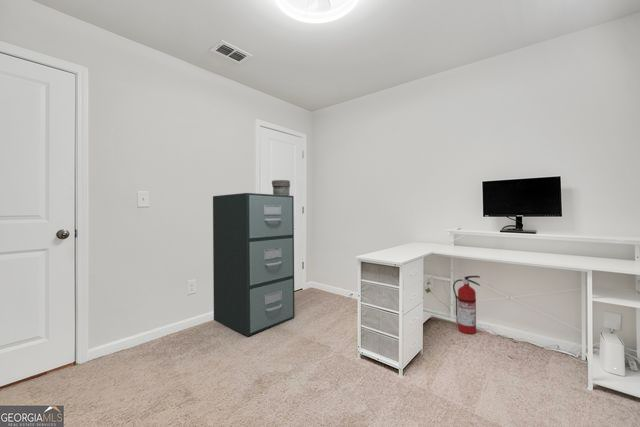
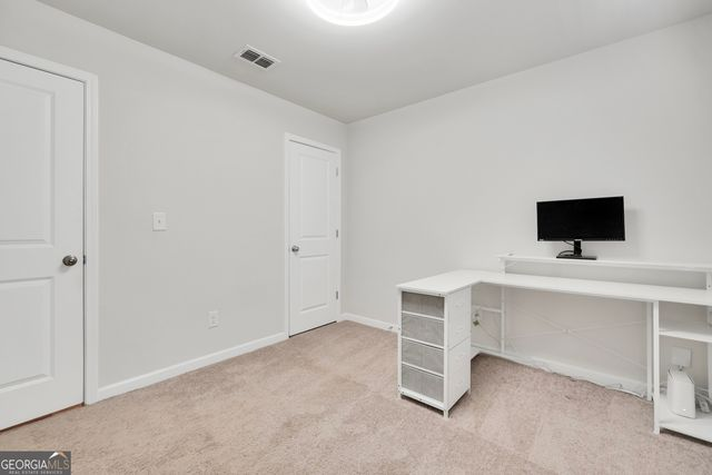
- fire extinguisher [452,275,481,335]
- decorative box [271,179,291,196]
- filing cabinet [212,192,296,337]
